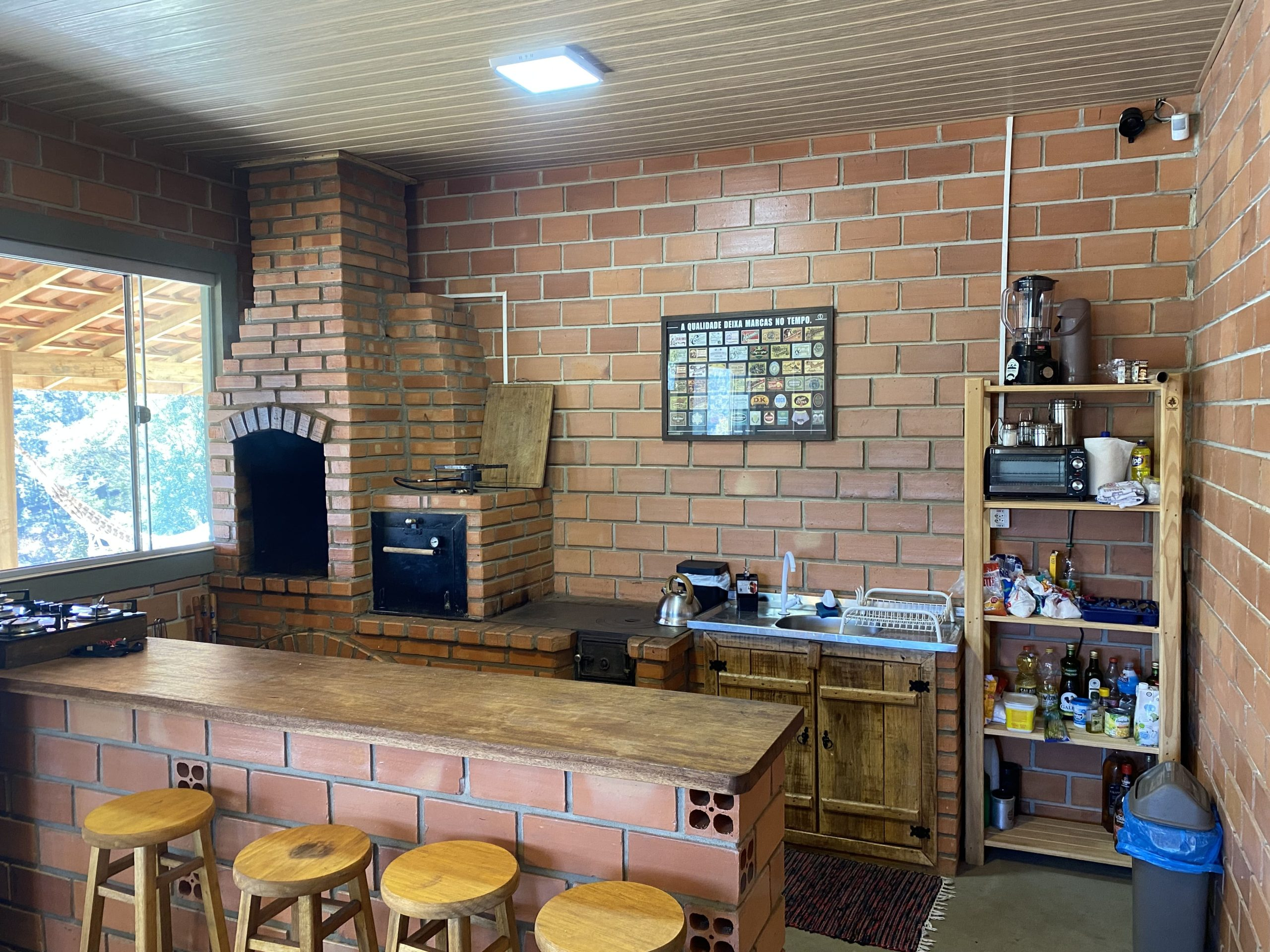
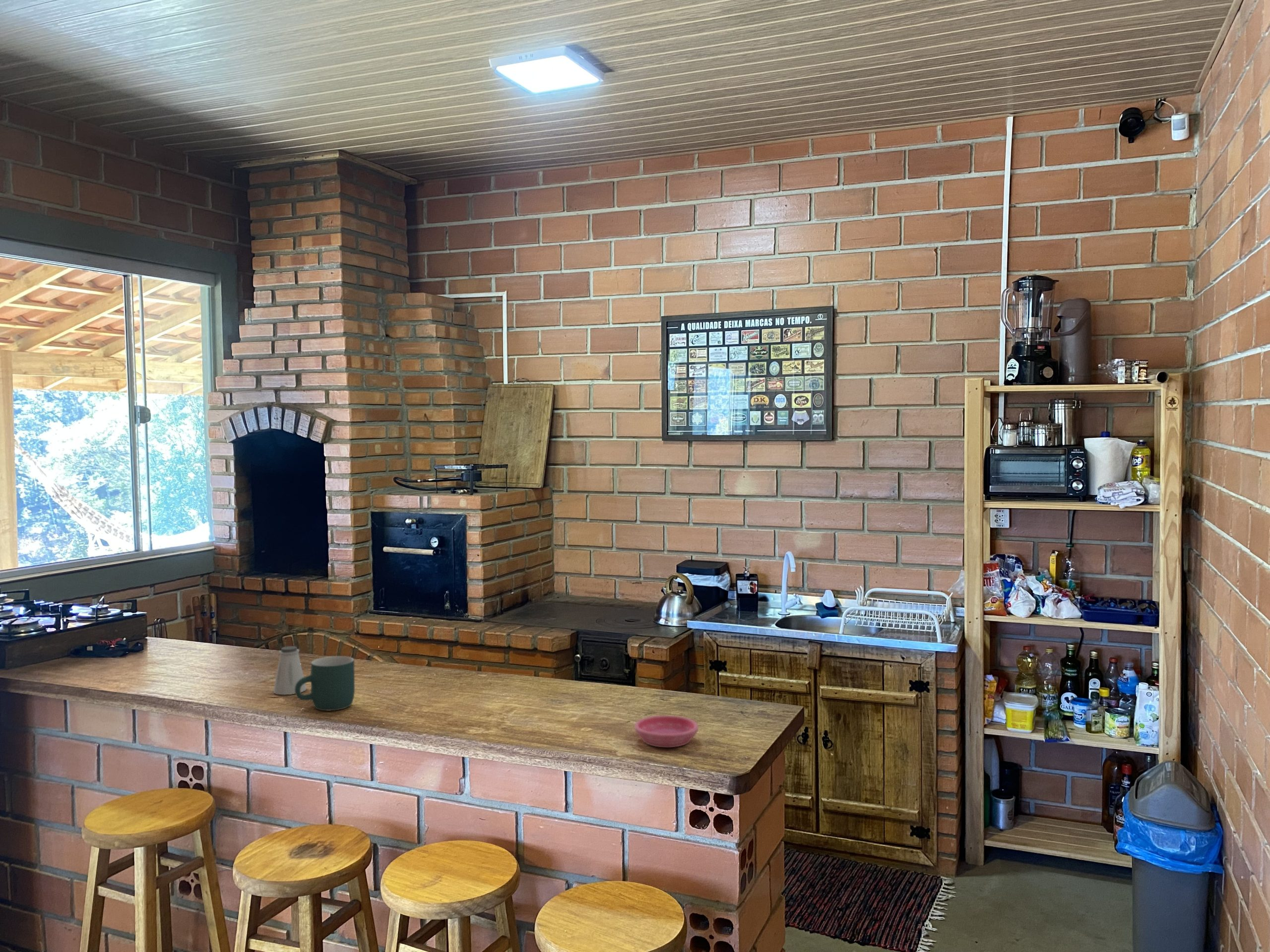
+ mug [295,655,355,711]
+ saucer [634,715,699,748]
+ saltshaker [272,646,307,695]
